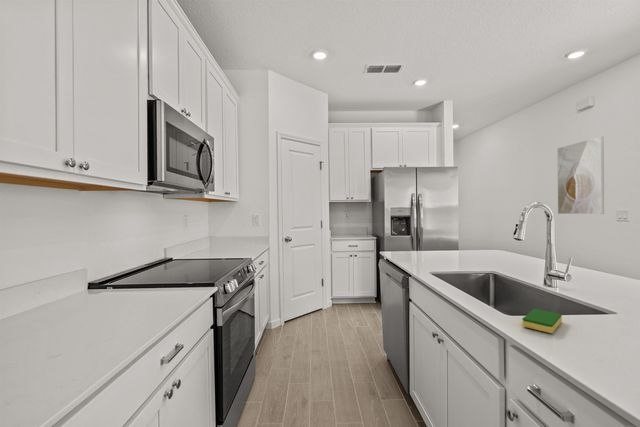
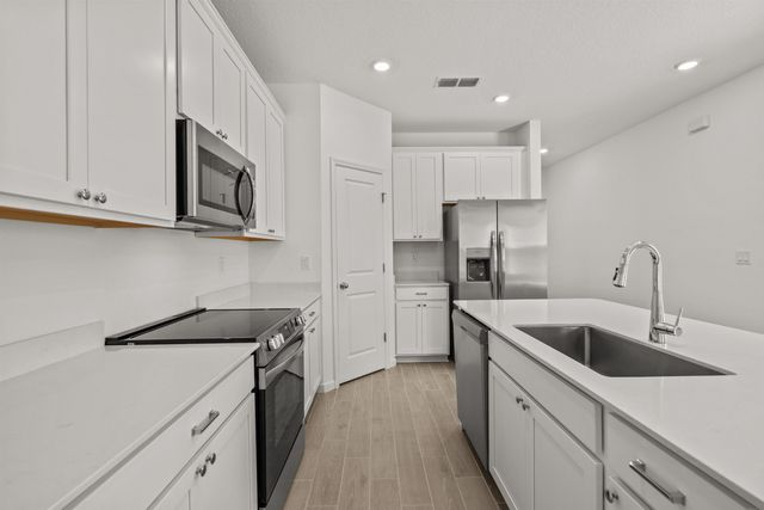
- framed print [556,136,605,215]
- dish sponge [521,308,563,334]
